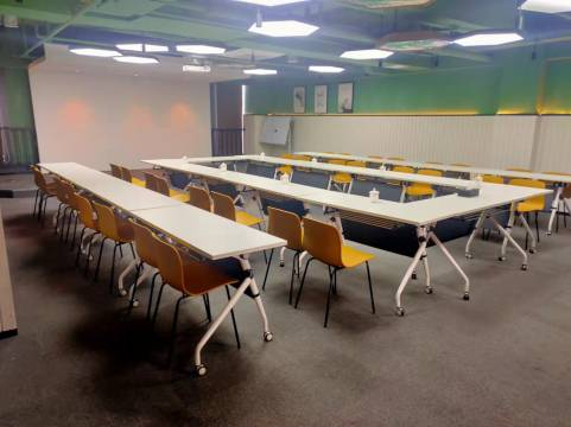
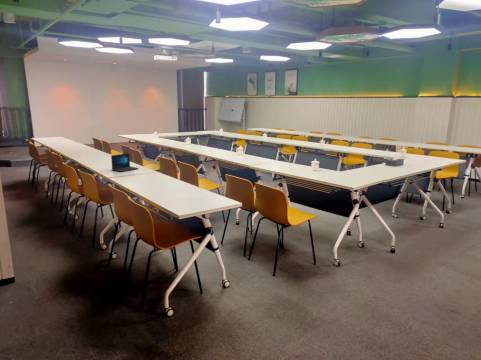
+ laptop [110,152,139,173]
